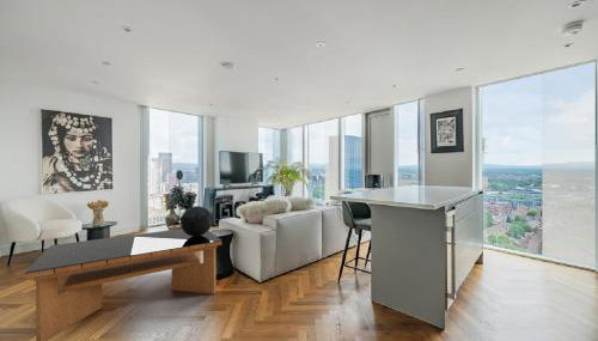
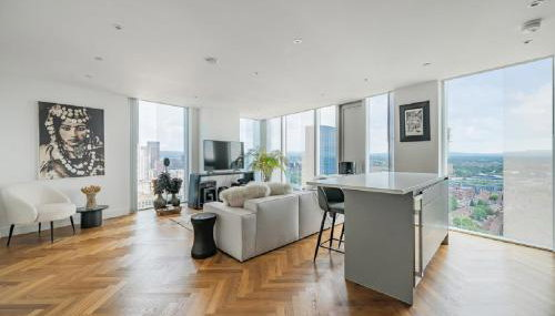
- coffee table [24,227,222,341]
- decorative sphere [179,205,214,237]
